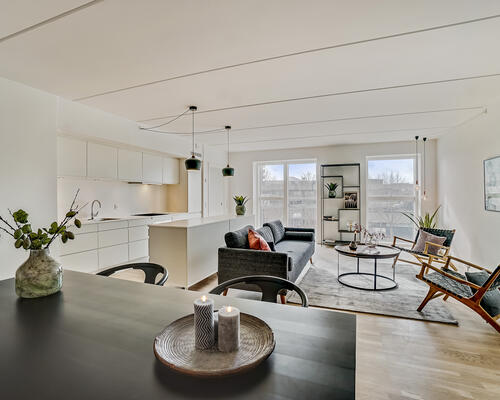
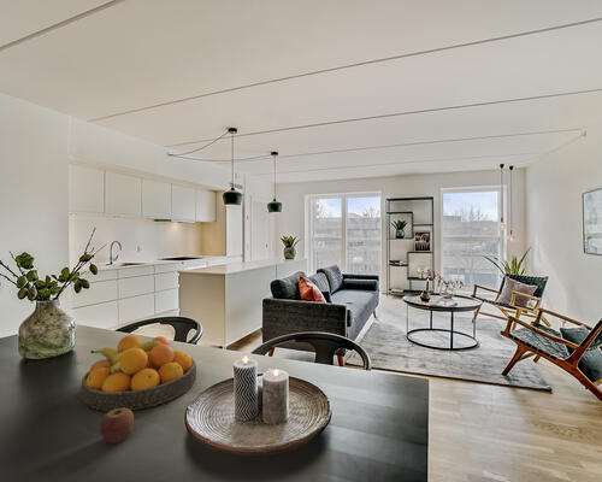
+ fruit bowl [79,334,197,412]
+ apple [99,405,135,445]
